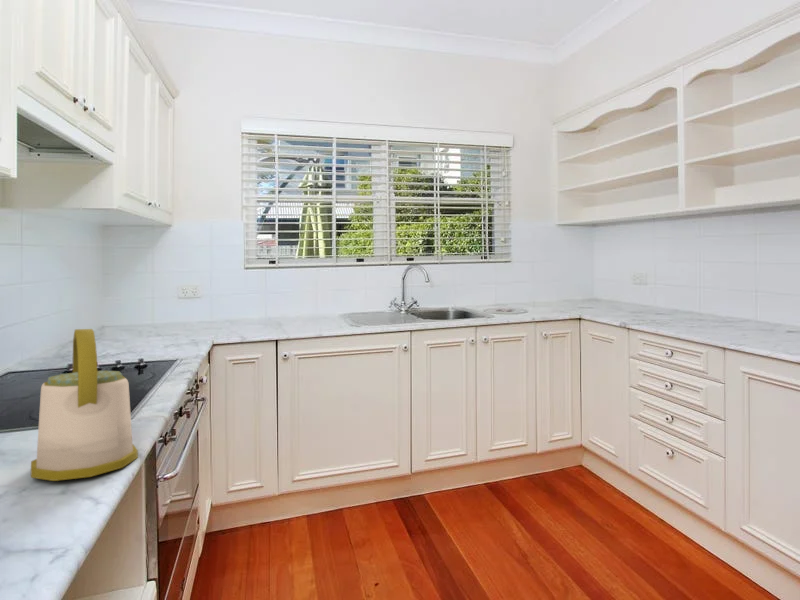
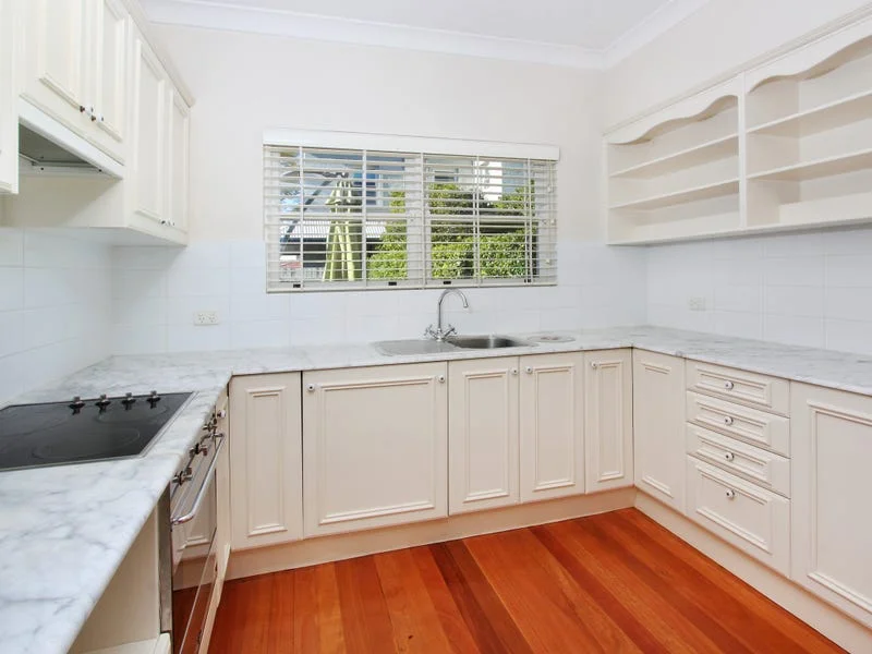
- kettle [30,328,139,482]
